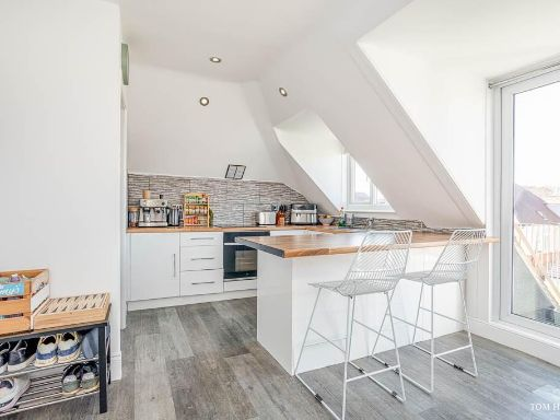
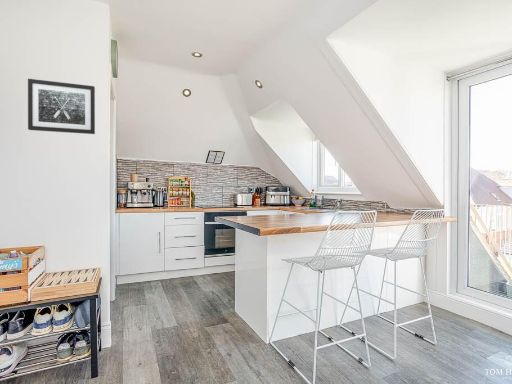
+ wall art [27,78,96,135]
